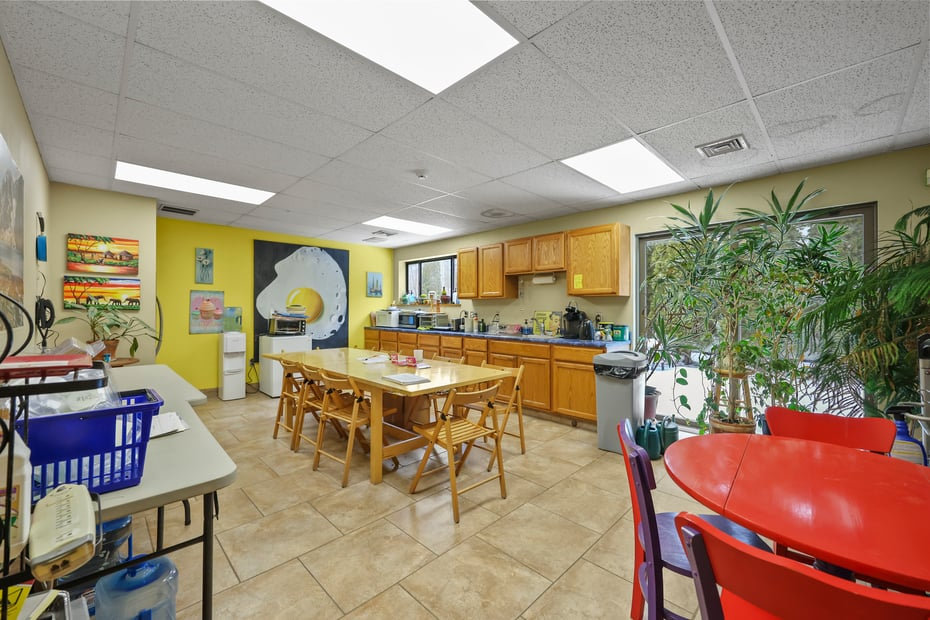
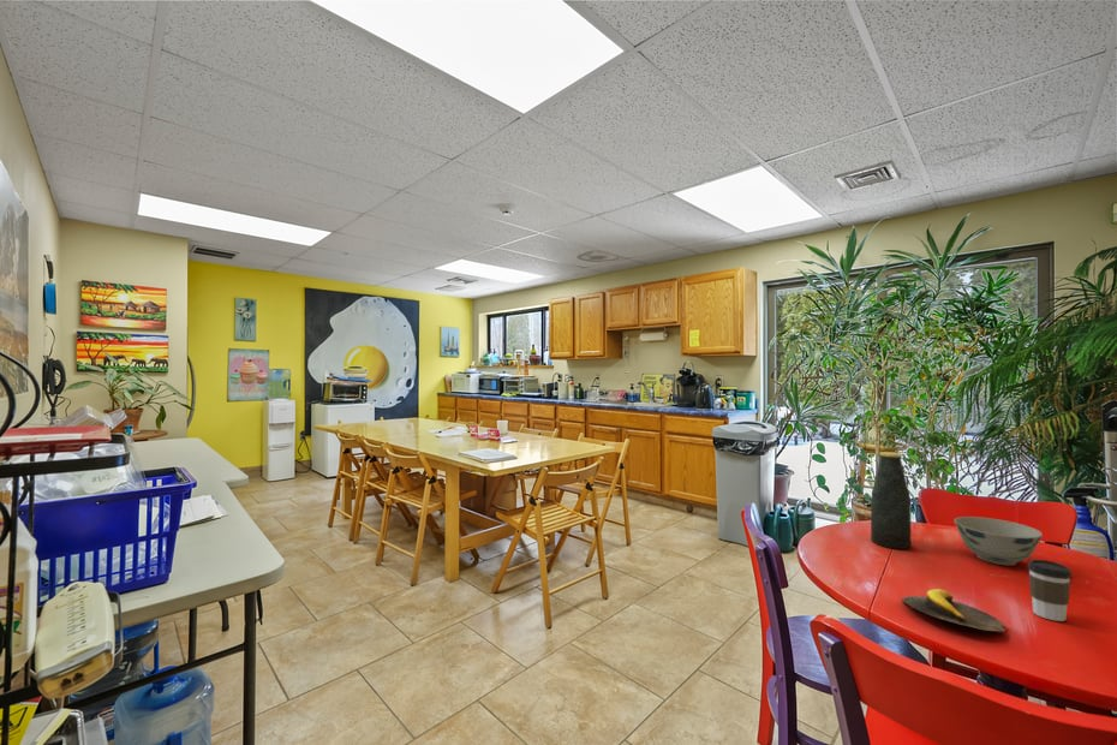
+ bowl [954,515,1044,566]
+ bottle [870,451,912,550]
+ coffee cup [1027,559,1073,622]
+ banana [900,588,1007,633]
